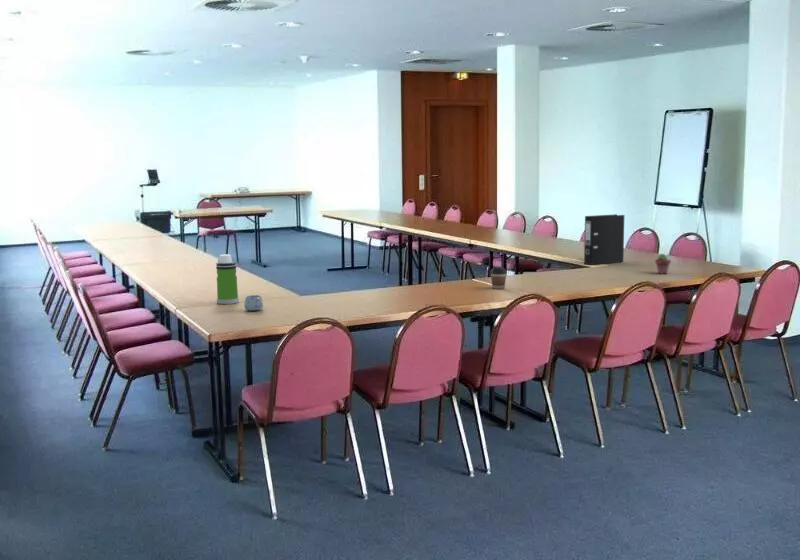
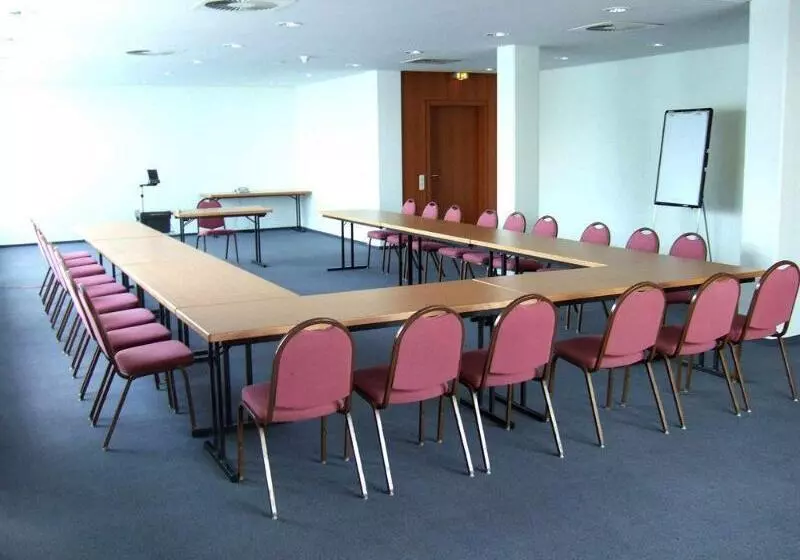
- coffee cup [489,266,508,290]
- binder [583,213,625,266]
- potted succulent [654,253,672,275]
- mug [243,294,264,312]
- water bottle [215,253,240,305]
